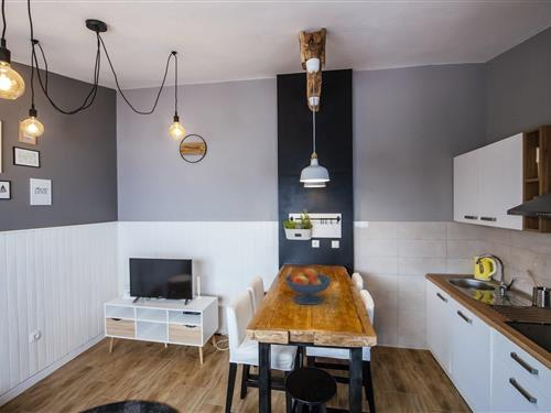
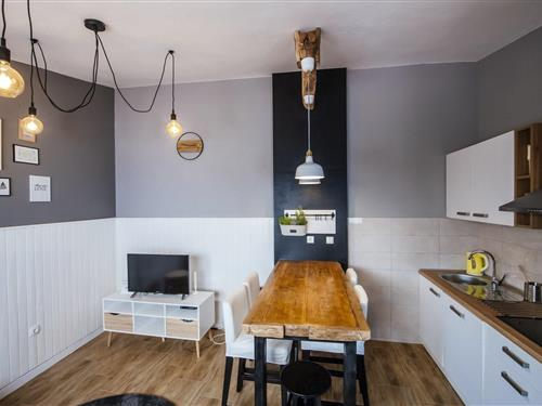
- fruit bowl [284,267,333,306]
